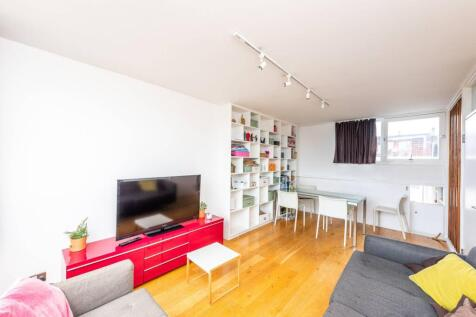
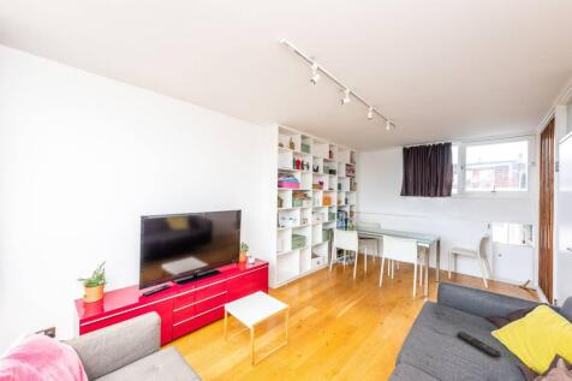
+ remote control [457,331,502,358]
